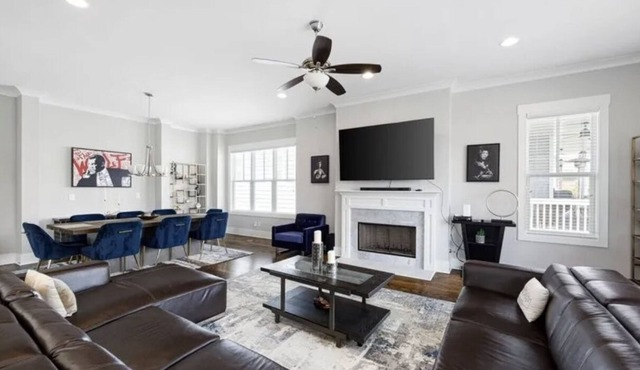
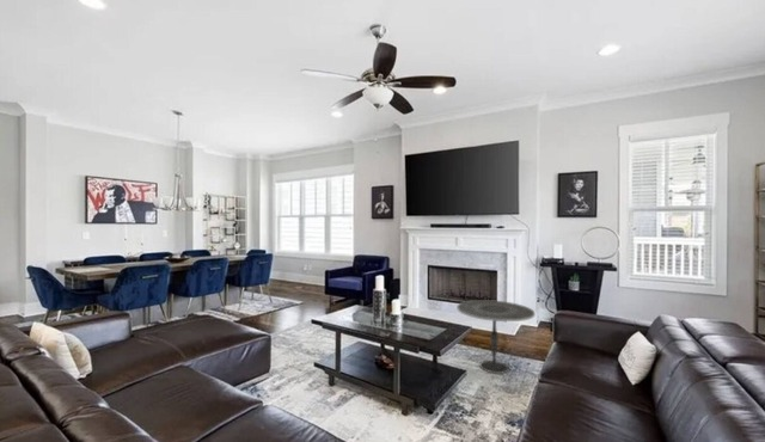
+ side table [455,299,537,375]
